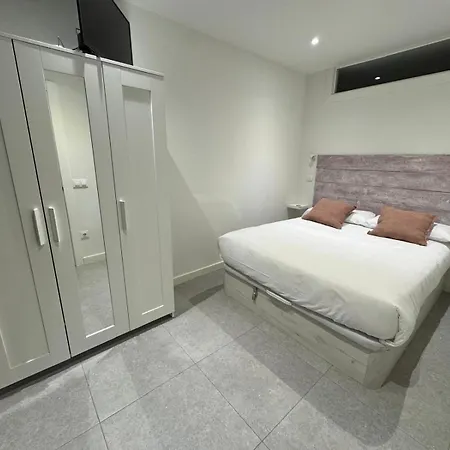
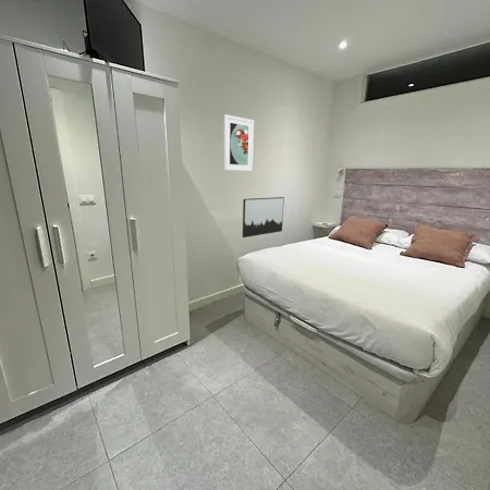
+ wall art [242,196,285,238]
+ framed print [222,113,255,172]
